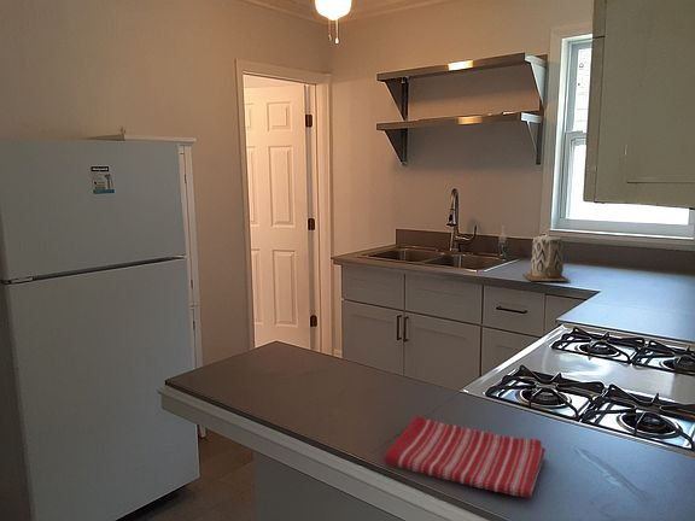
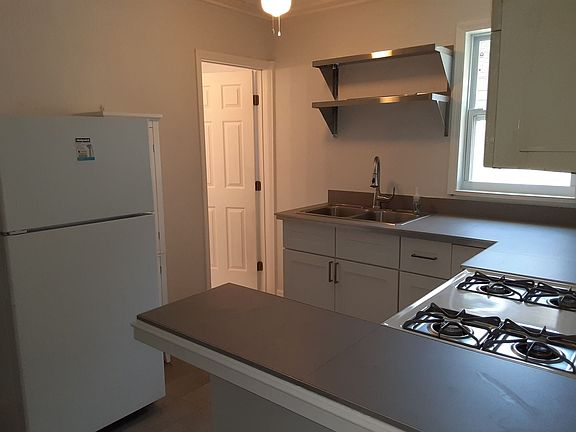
- dish towel [384,415,547,498]
- teapot [521,228,571,282]
